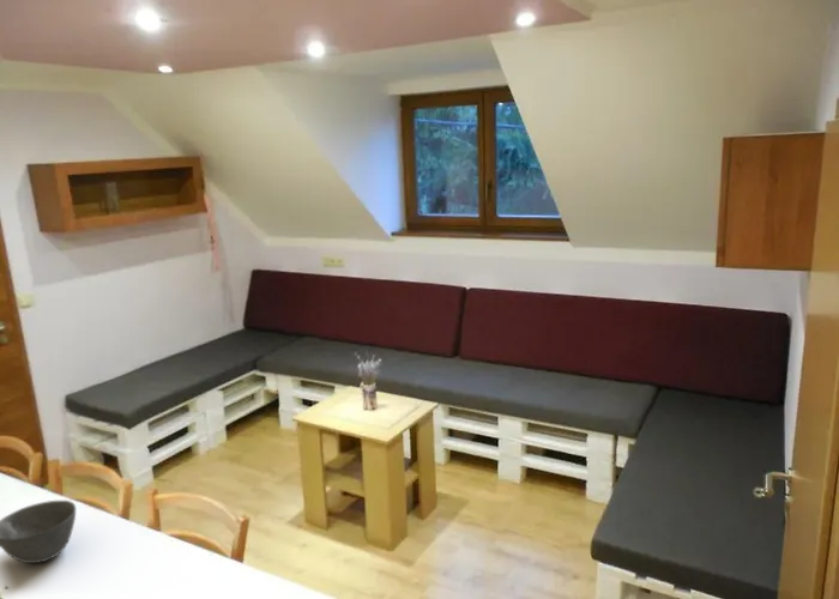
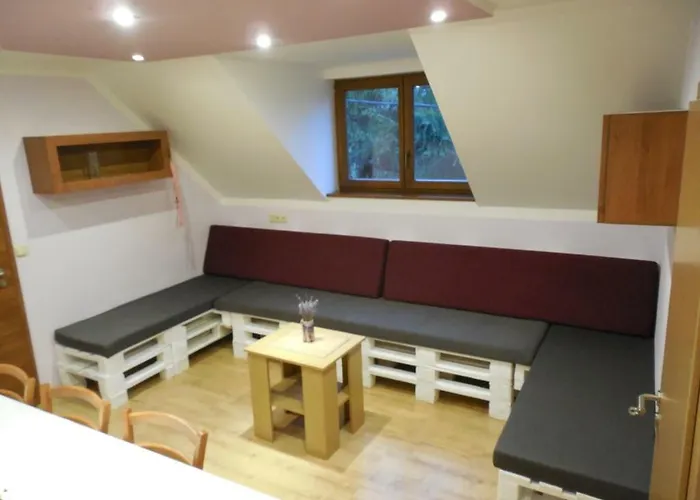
- bowl [0,500,77,564]
